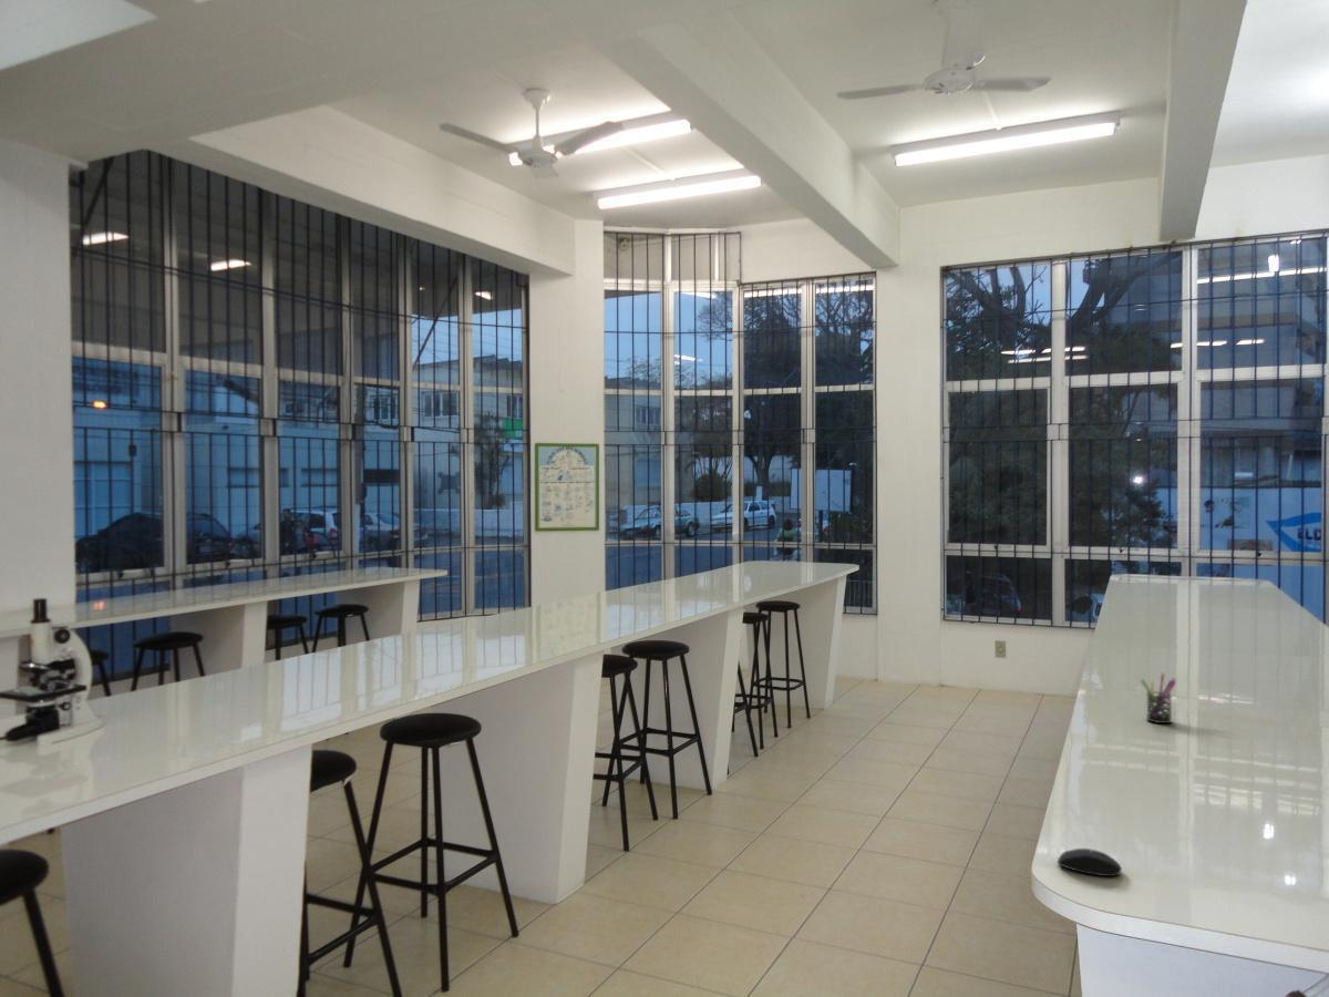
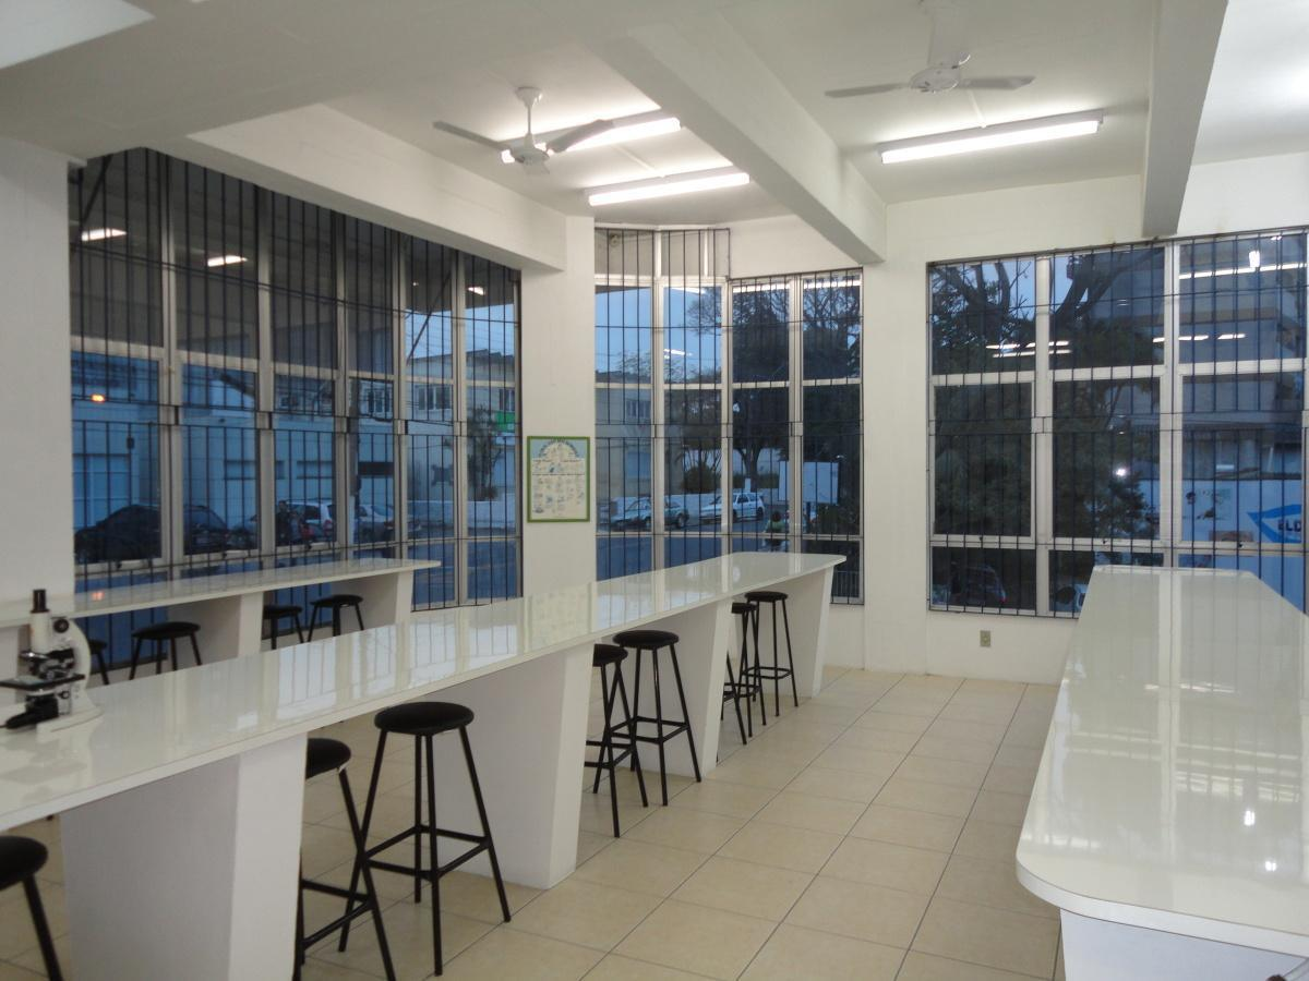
- mouse [1057,847,1123,877]
- pen holder [1140,672,1177,724]
